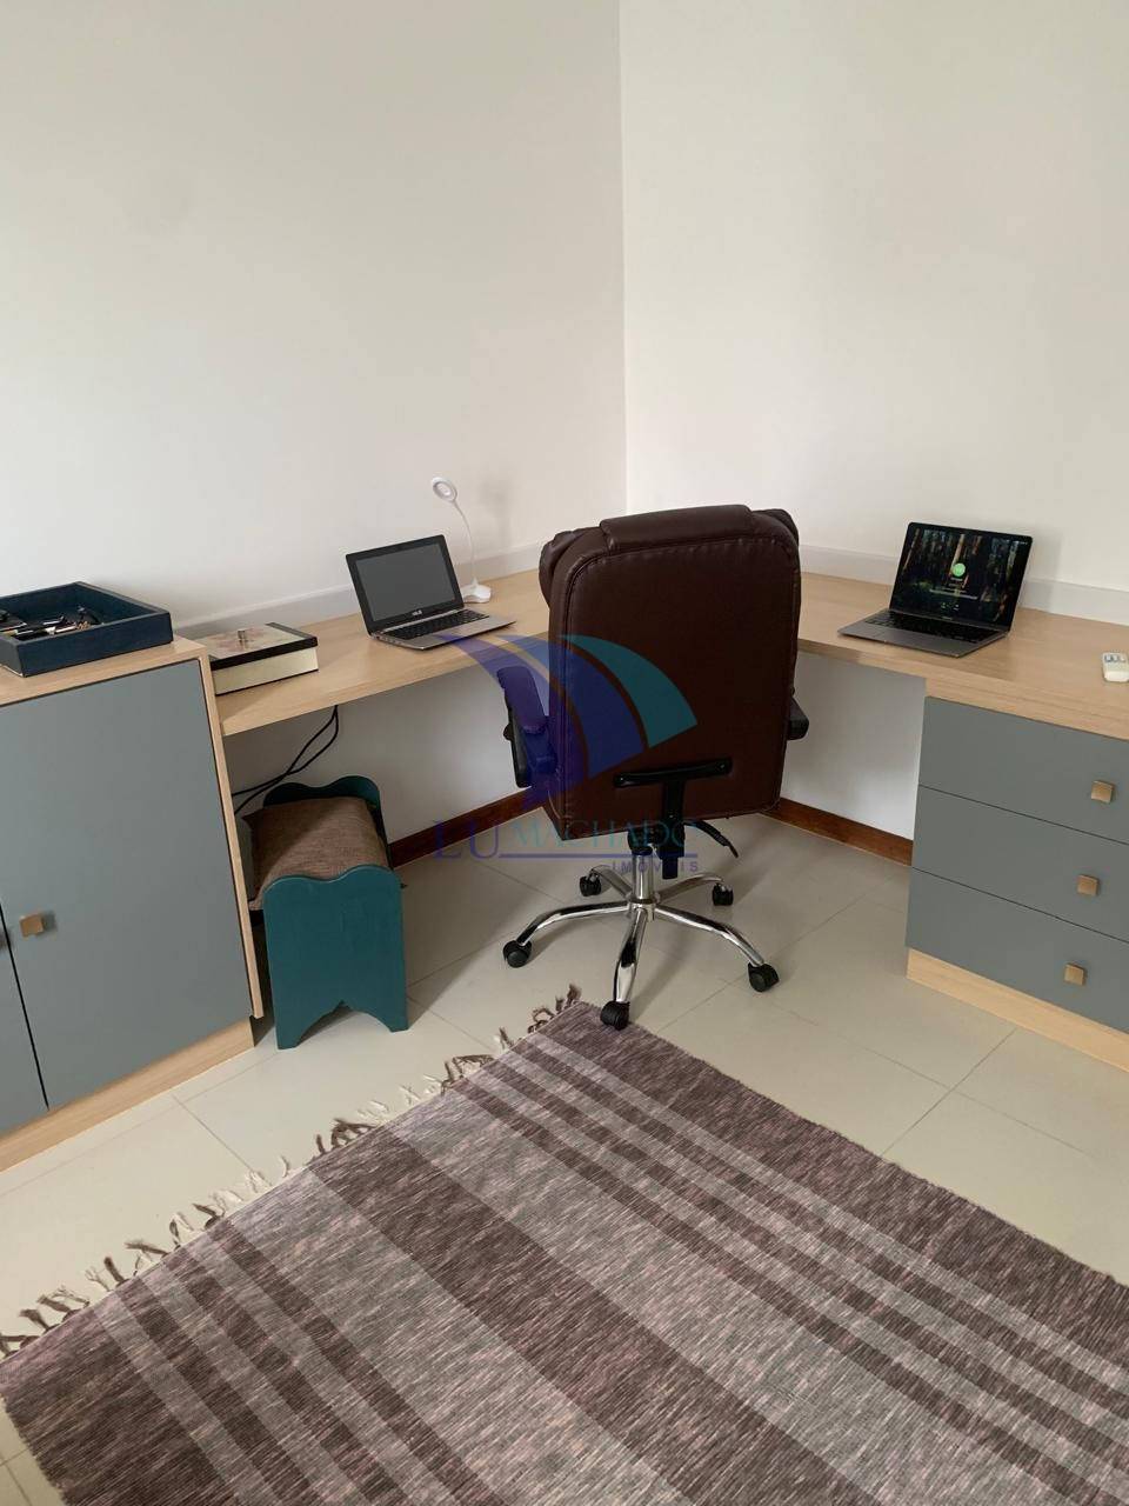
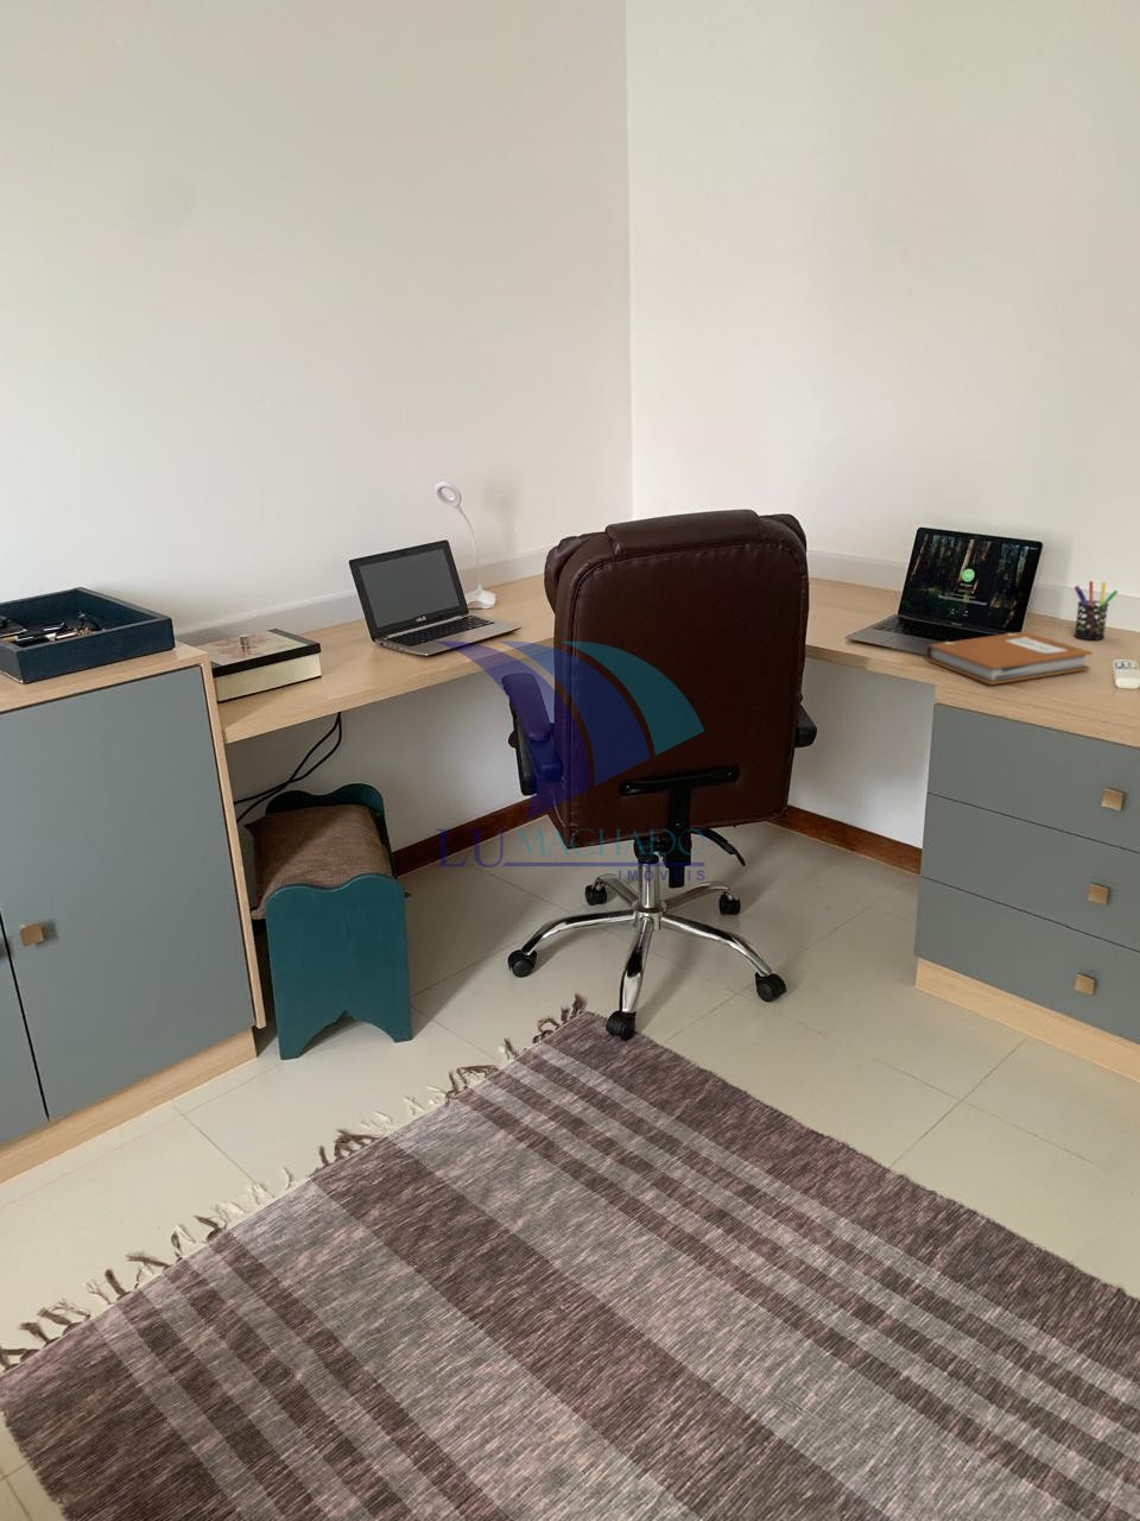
+ pen holder [1072,580,1118,641]
+ notebook [926,631,1093,685]
